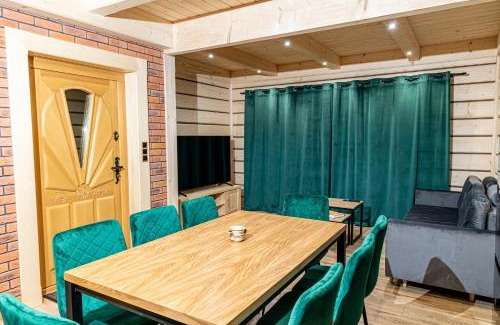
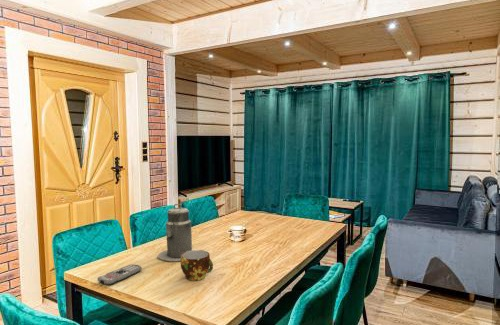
+ remote control [97,263,143,286]
+ cup [180,249,214,282]
+ canister [157,203,193,262]
